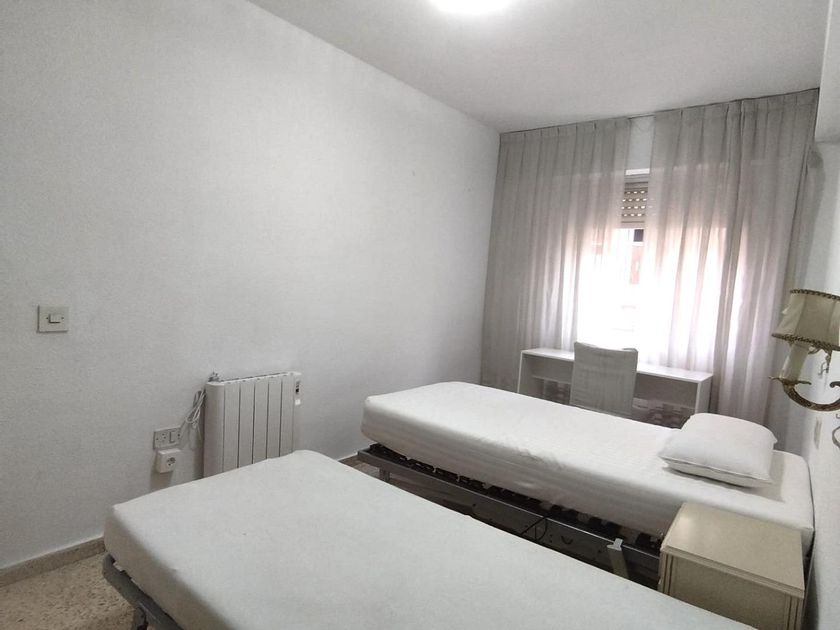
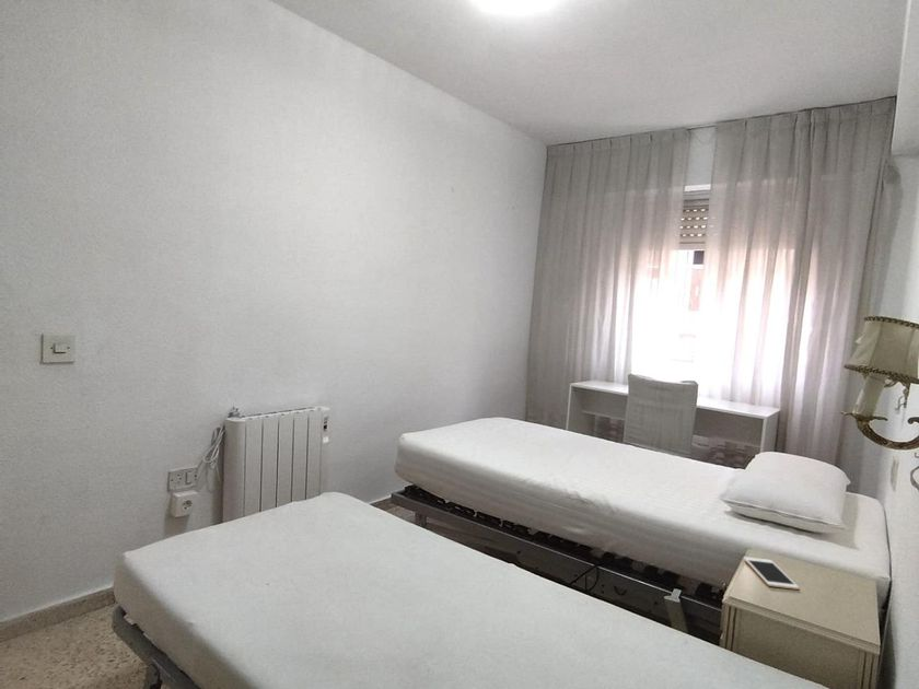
+ cell phone [743,556,800,591]
